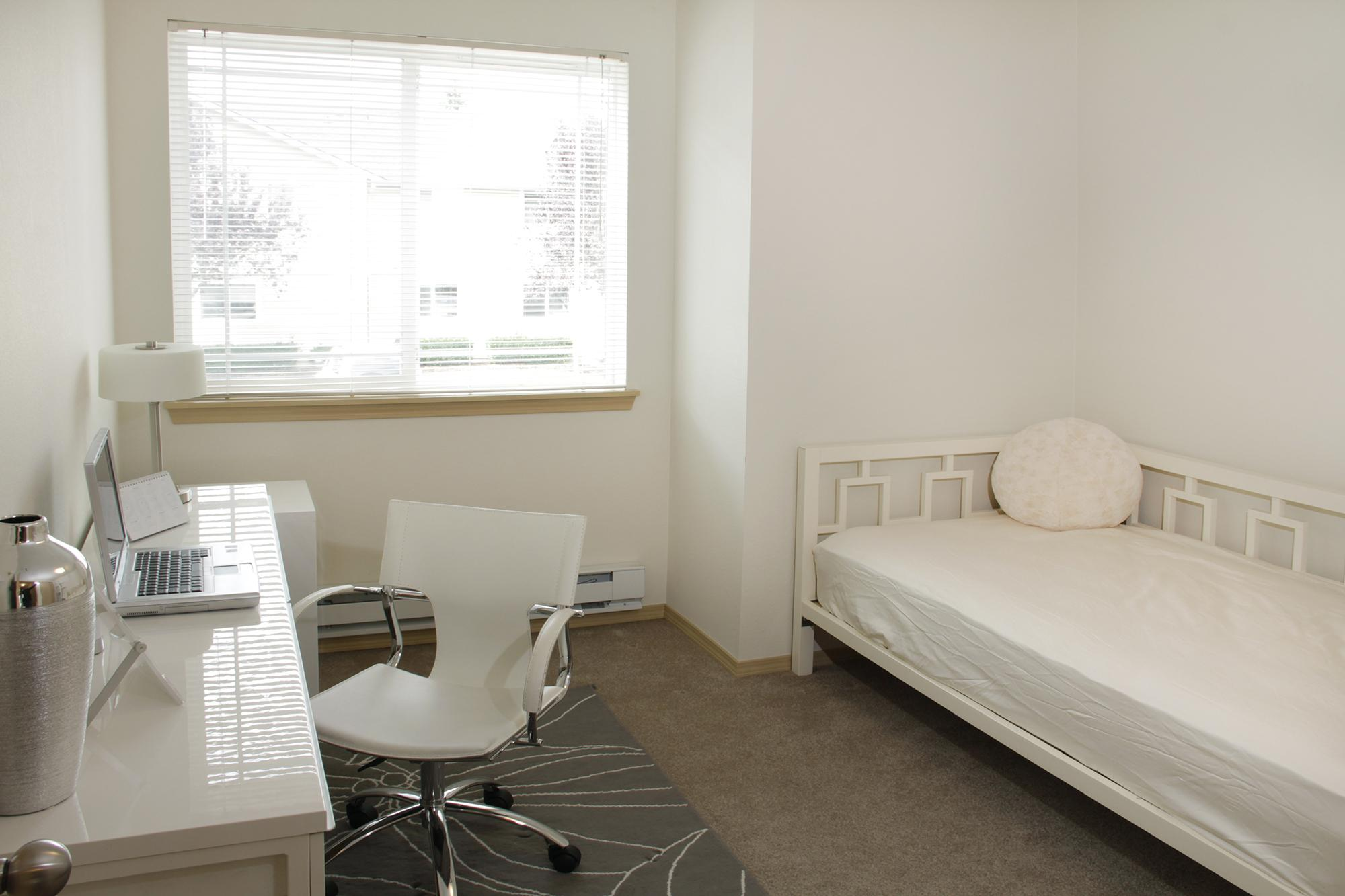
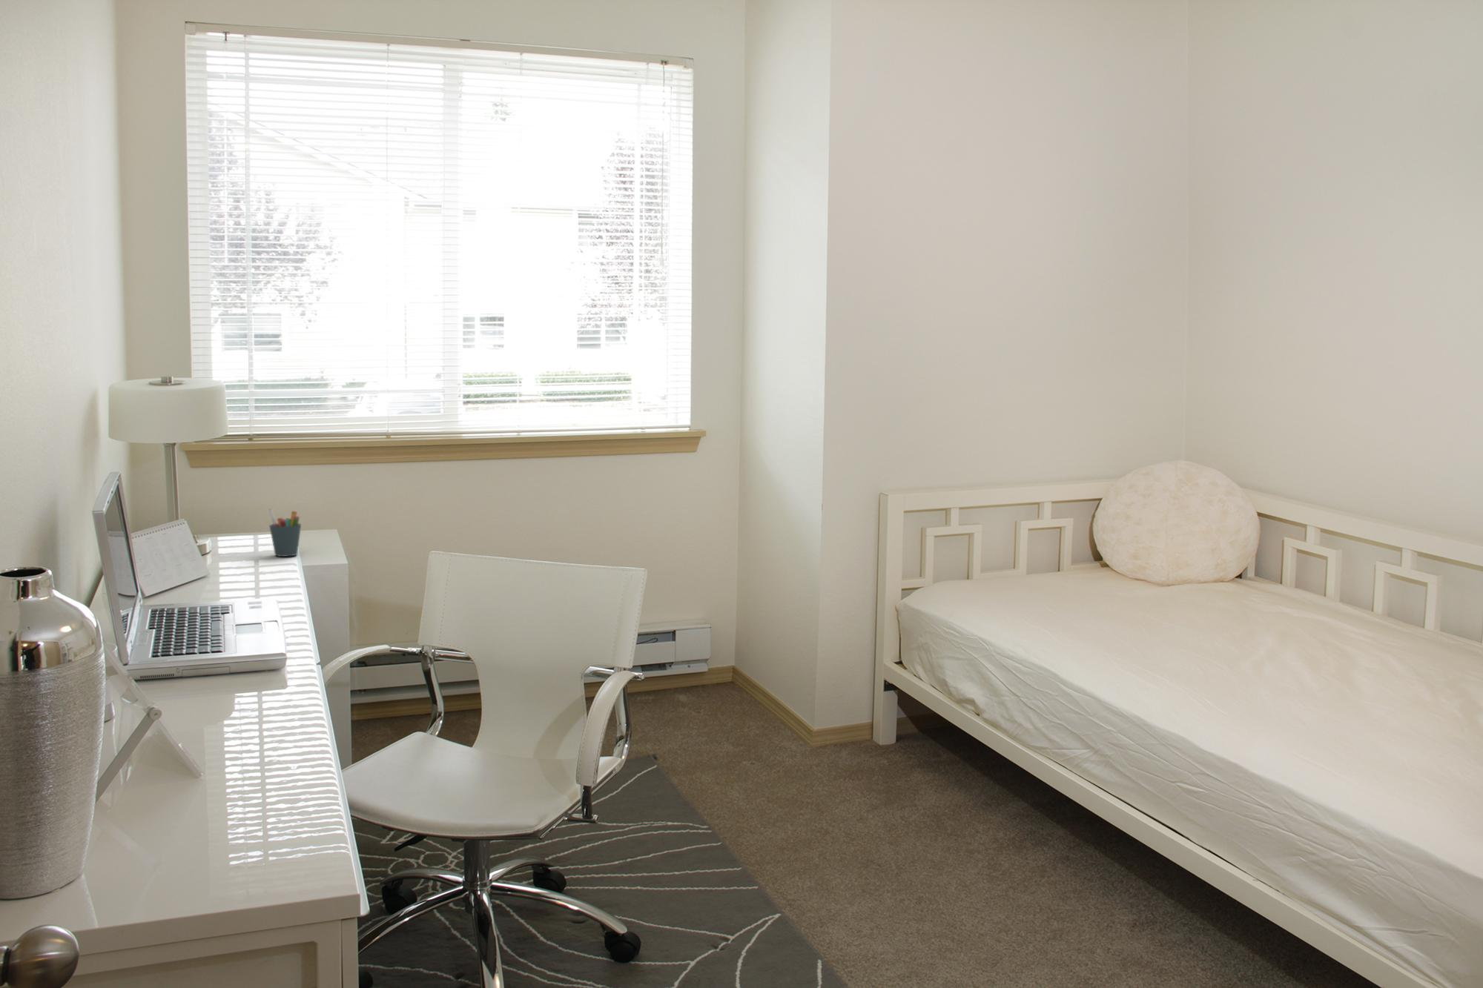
+ pen holder [268,507,302,557]
